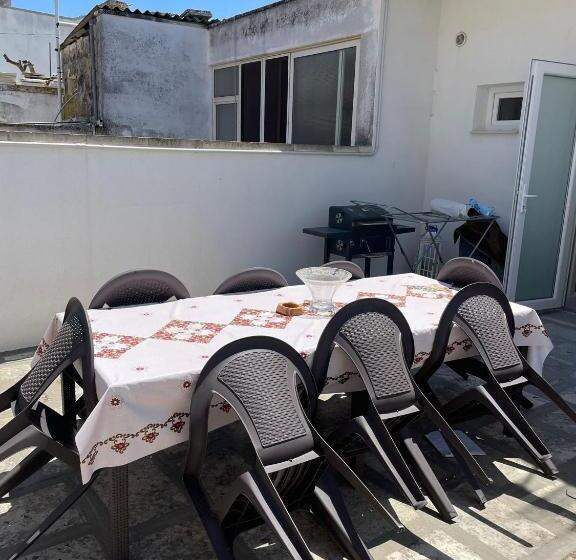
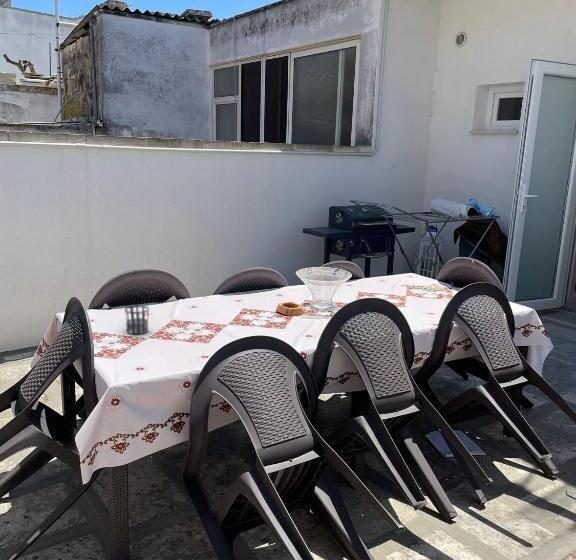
+ cup [124,304,150,335]
